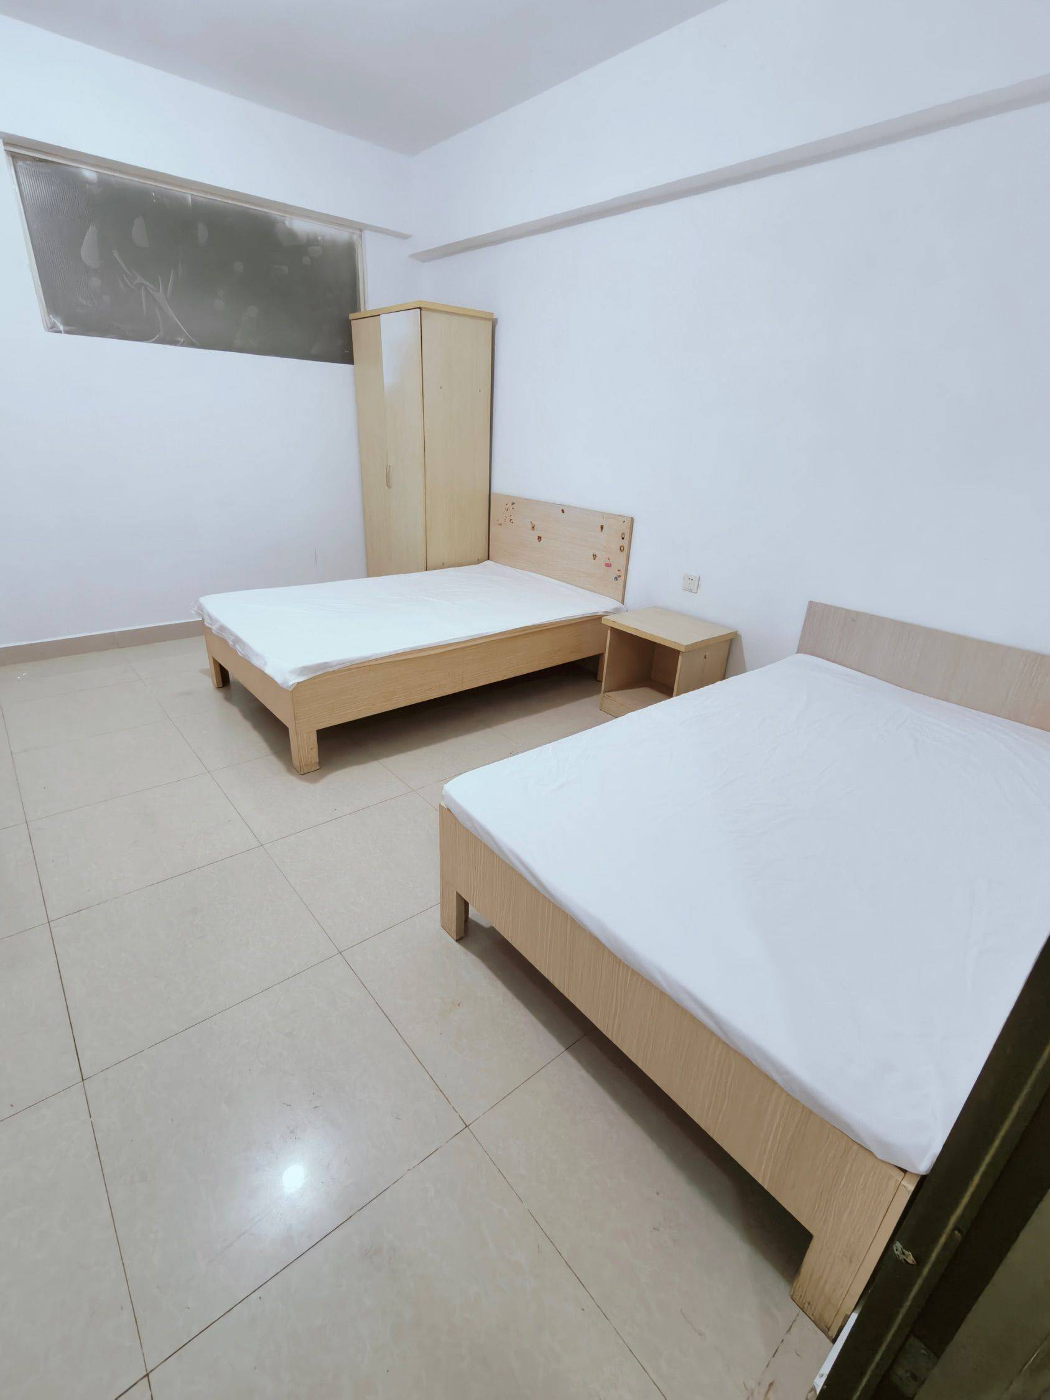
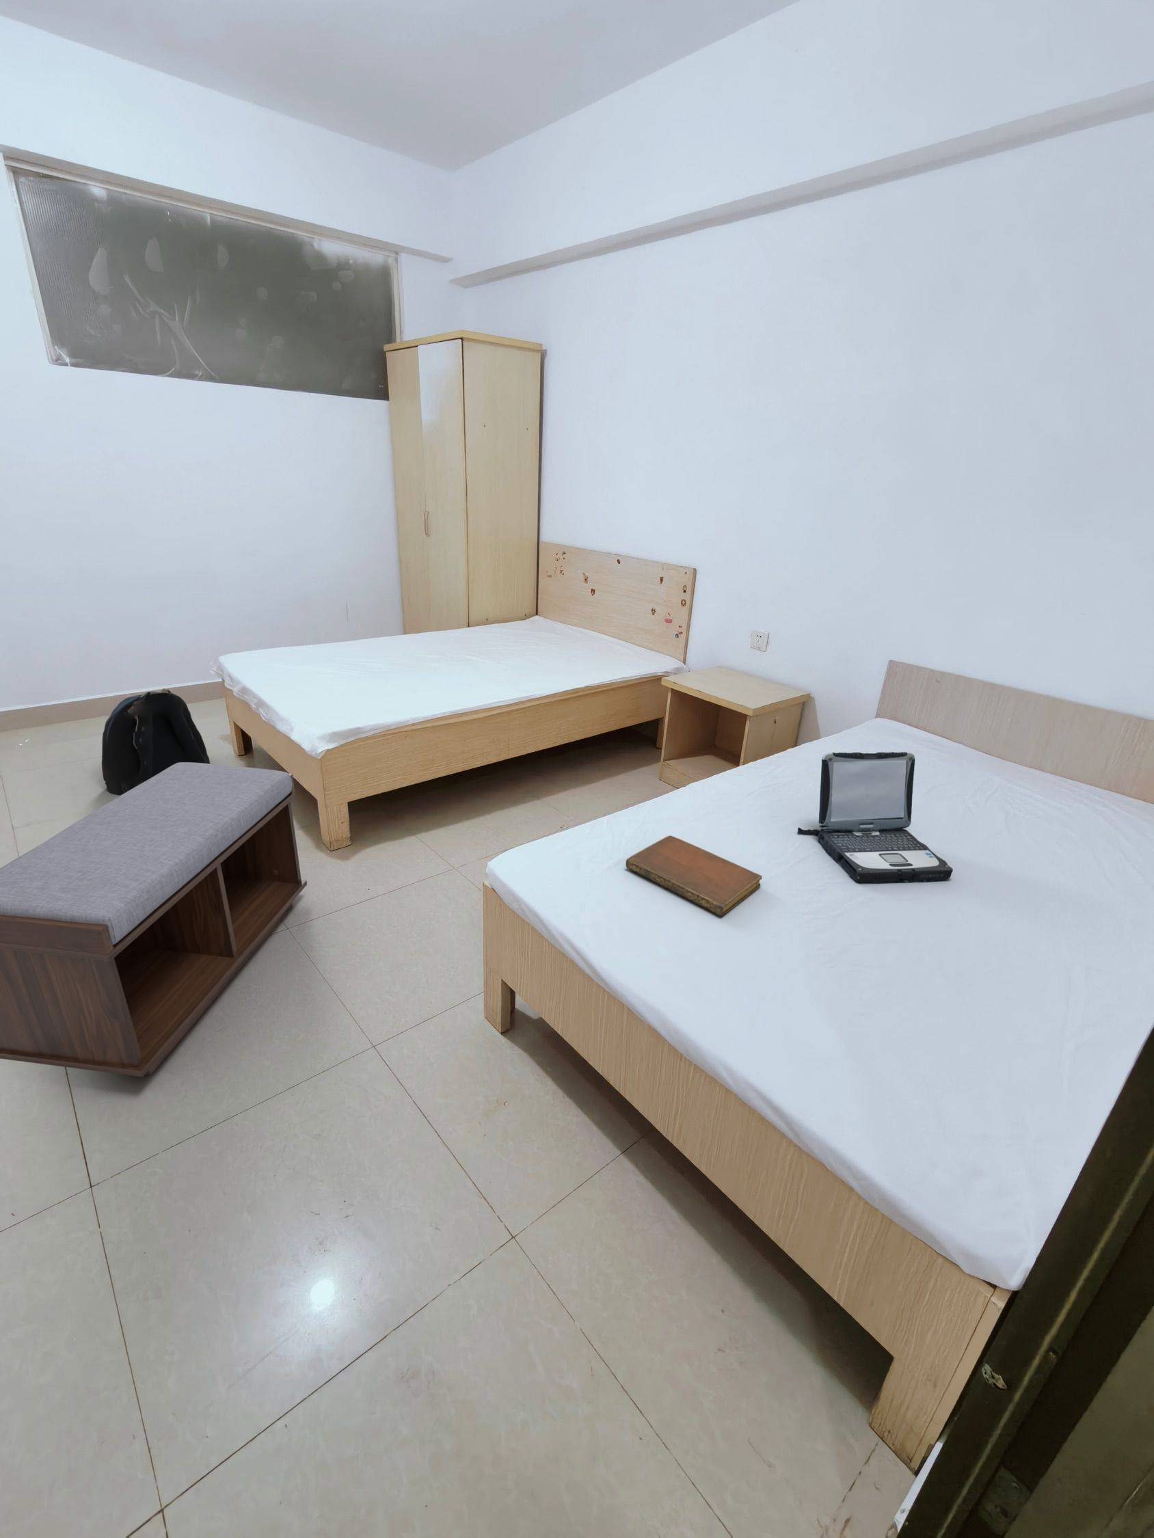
+ bench [0,762,308,1077]
+ laptop [798,751,954,884]
+ backpack [101,687,211,795]
+ notebook [624,835,762,916]
